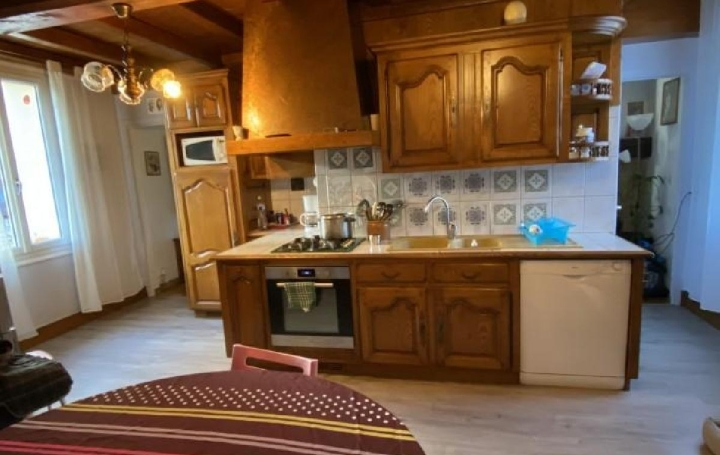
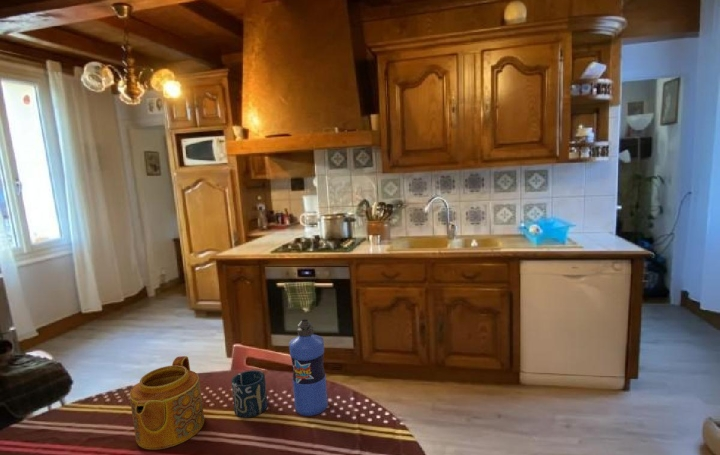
+ water bottle [288,318,329,417]
+ cup [230,369,268,419]
+ teapot [129,355,205,450]
